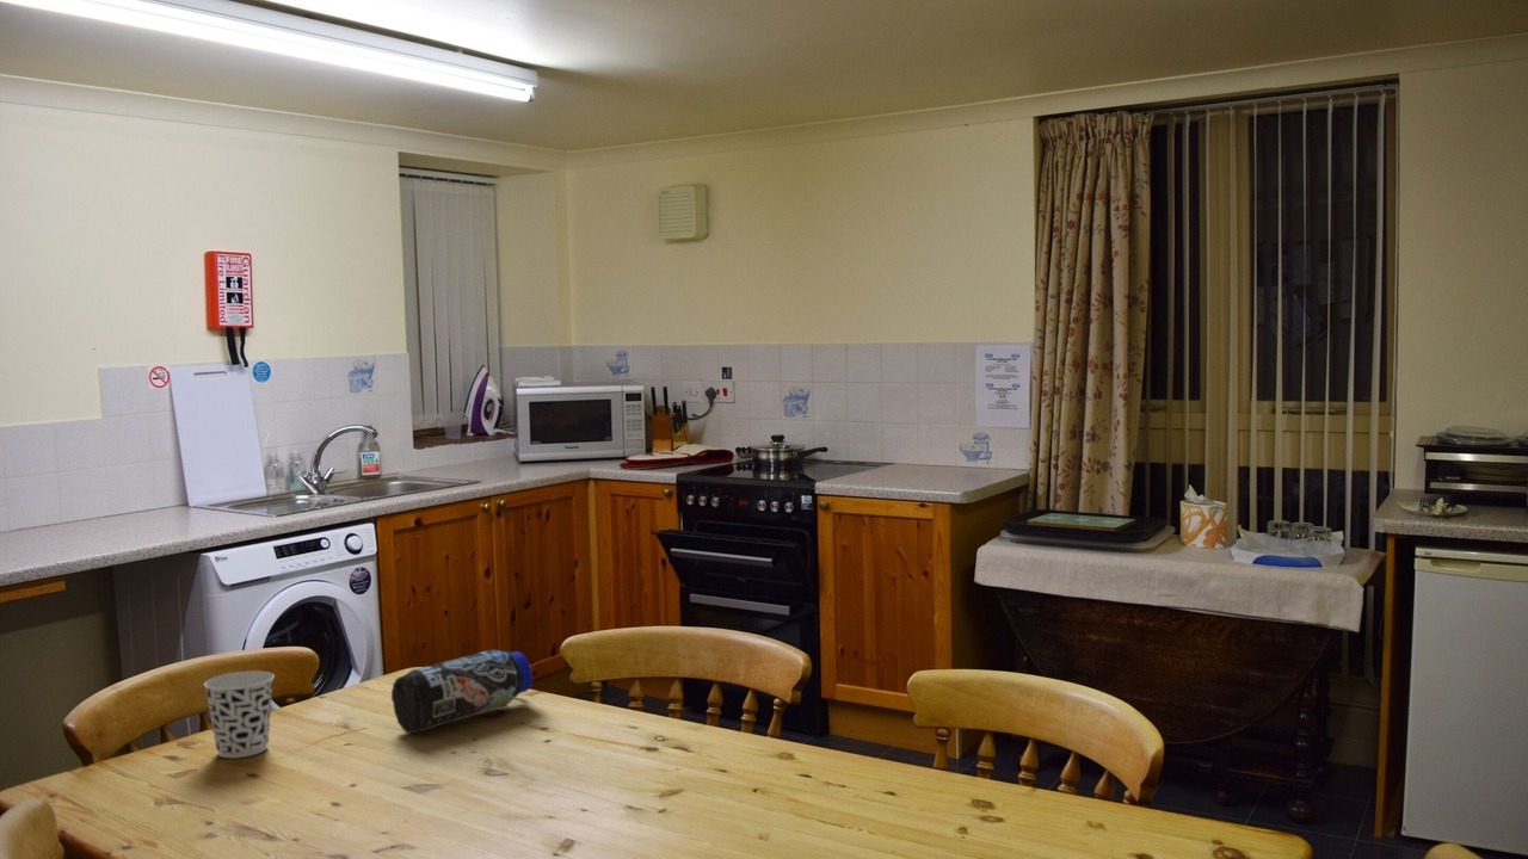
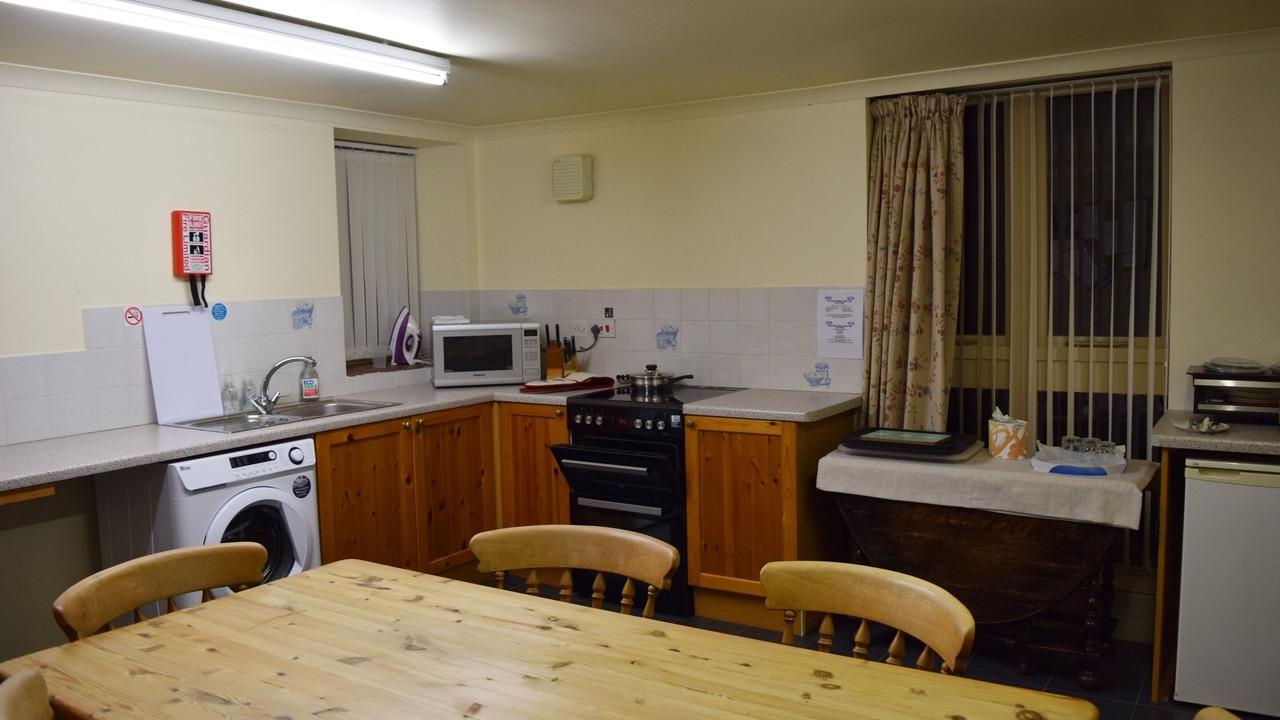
- cup [203,670,276,759]
- water bottle [390,648,534,735]
